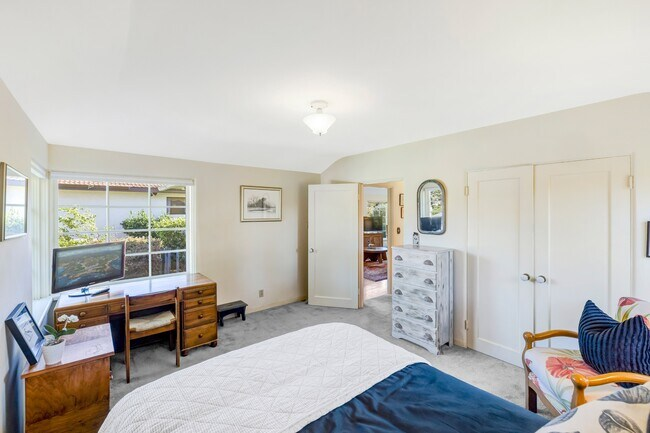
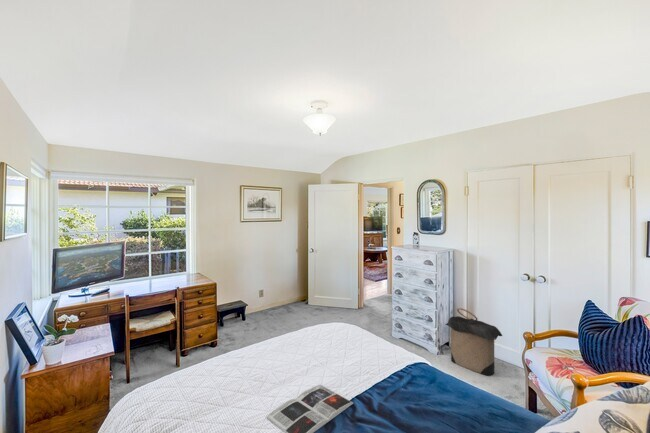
+ magazine [266,384,354,433]
+ laundry hamper [444,307,503,377]
